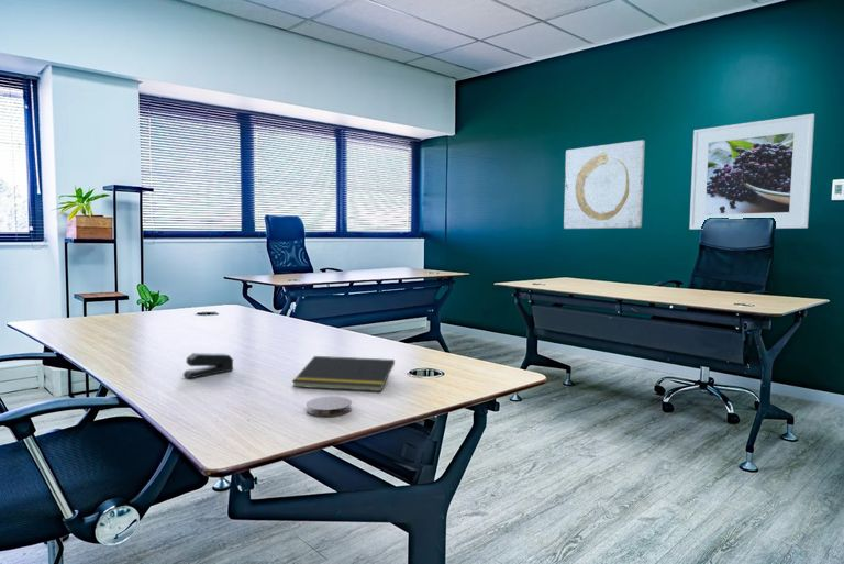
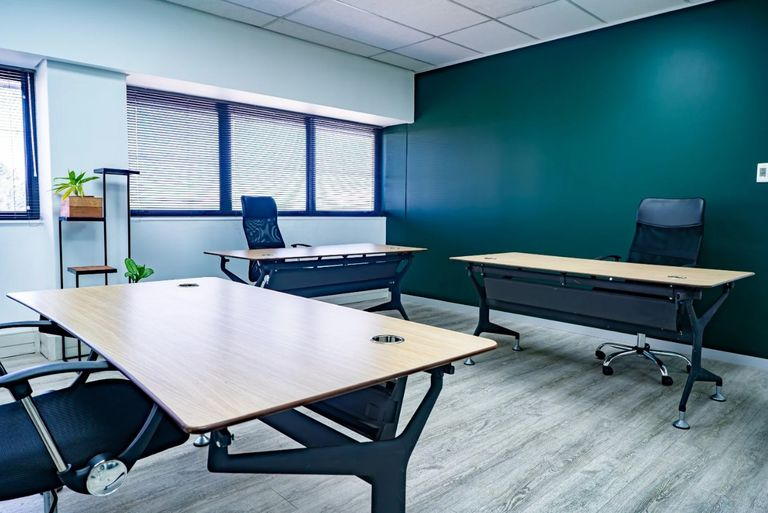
- stapler [182,352,234,379]
- wall art [563,139,646,230]
- coaster [306,396,353,417]
- notepad [291,355,396,392]
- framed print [688,113,815,231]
